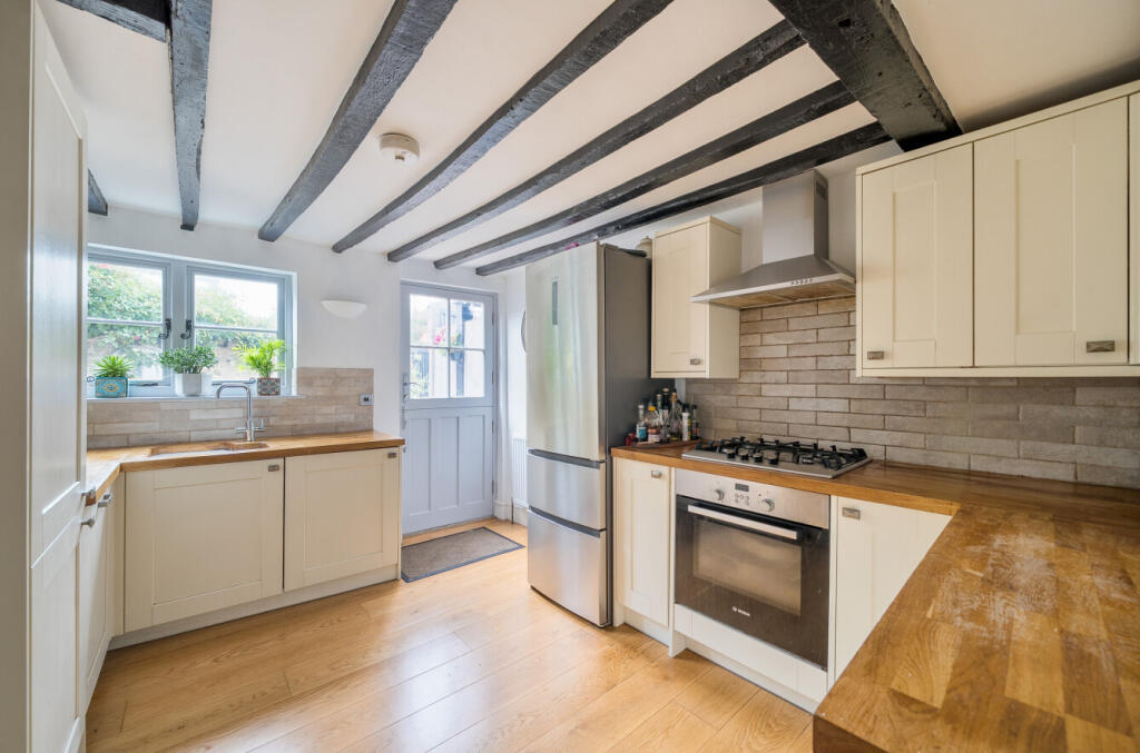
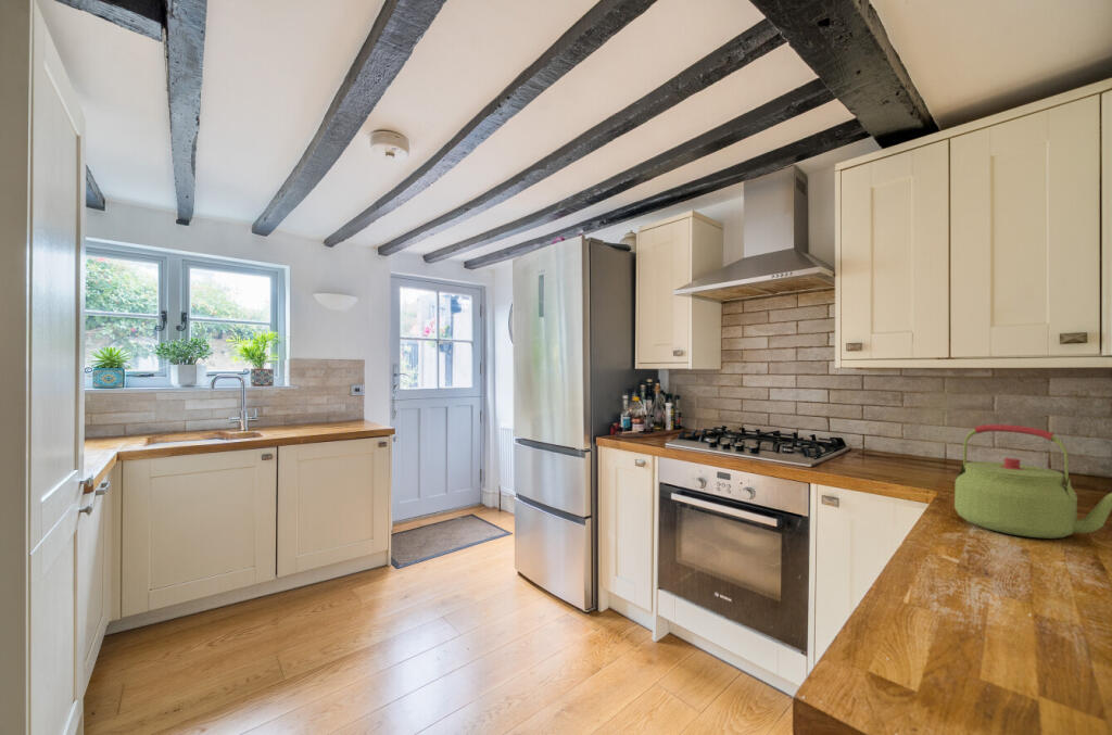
+ kettle [953,423,1112,540]
